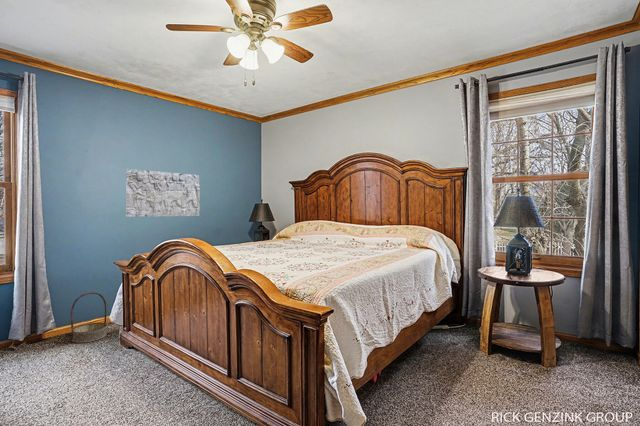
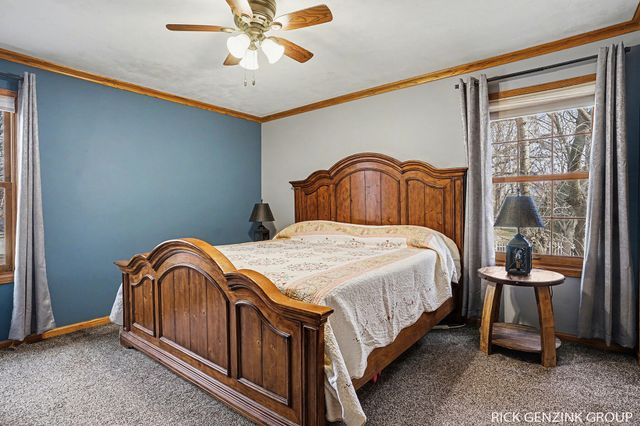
- stone relief [125,168,201,218]
- basket [70,291,108,344]
